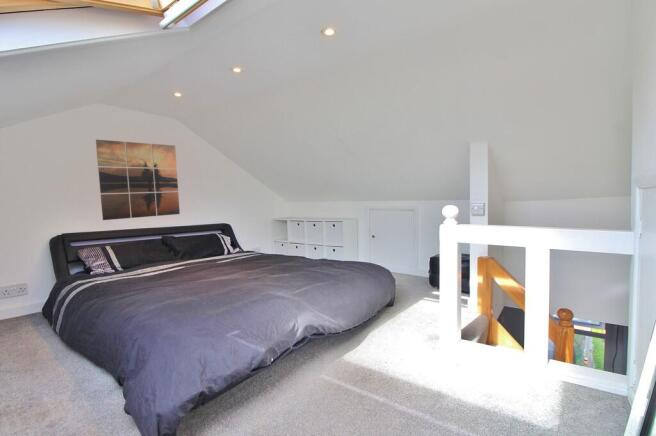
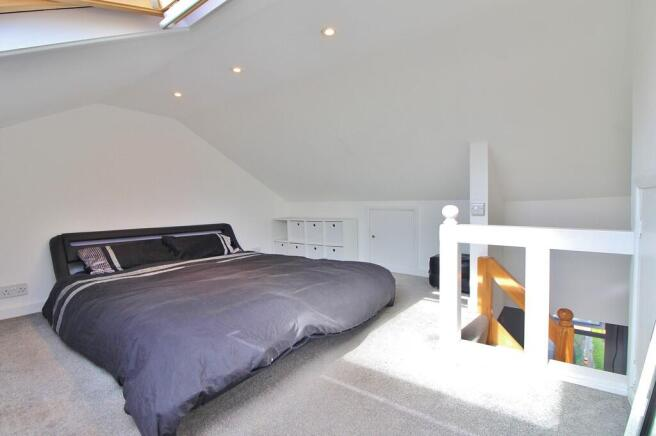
- wall art [95,139,181,221]
